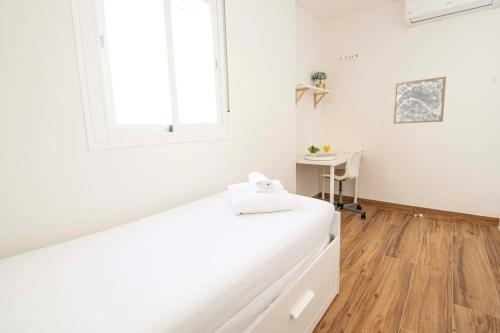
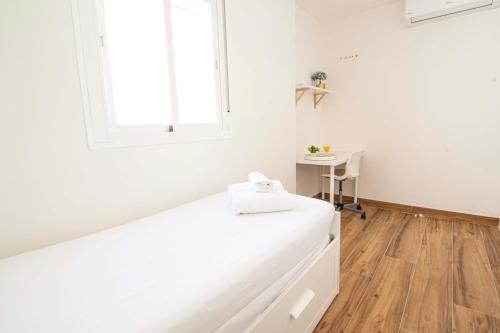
- wall art [392,76,447,125]
